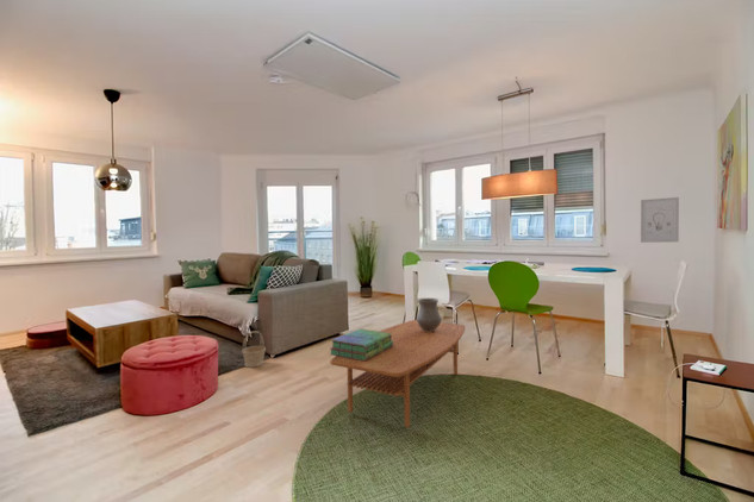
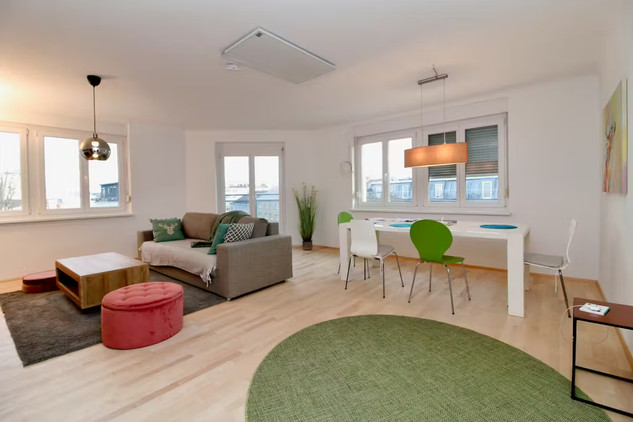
- vase [416,297,443,332]
- basket [241,330,267,369]
- stack of books [329,327,393,360]
- wall art [640,196,680,244]
- coffee table [329,319,466,428]
